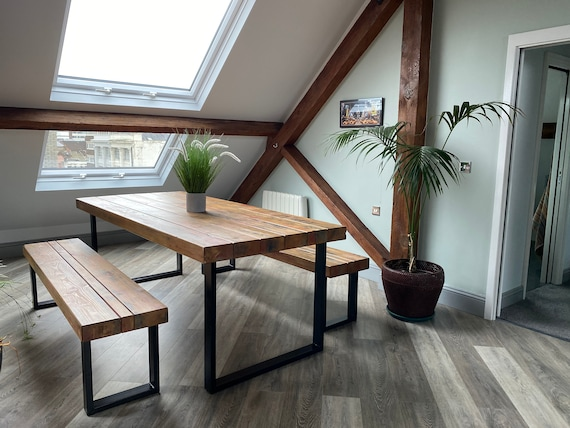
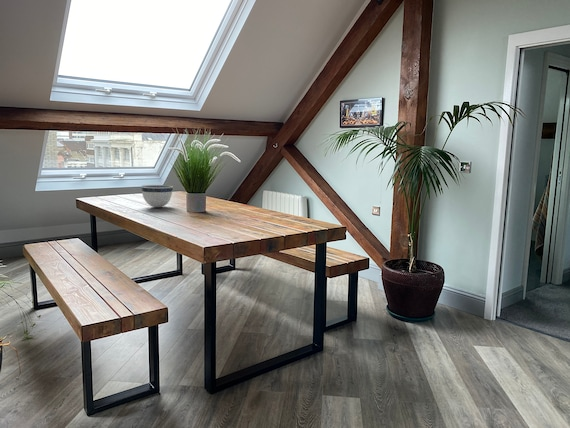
+ bowl [140,184,174,208]
